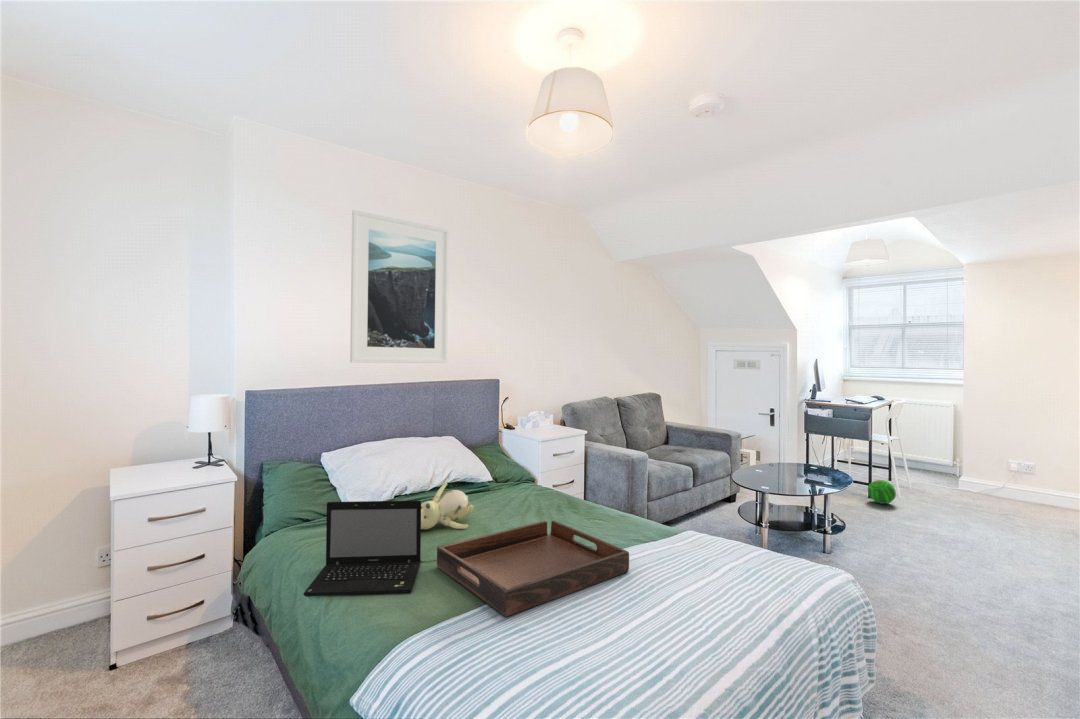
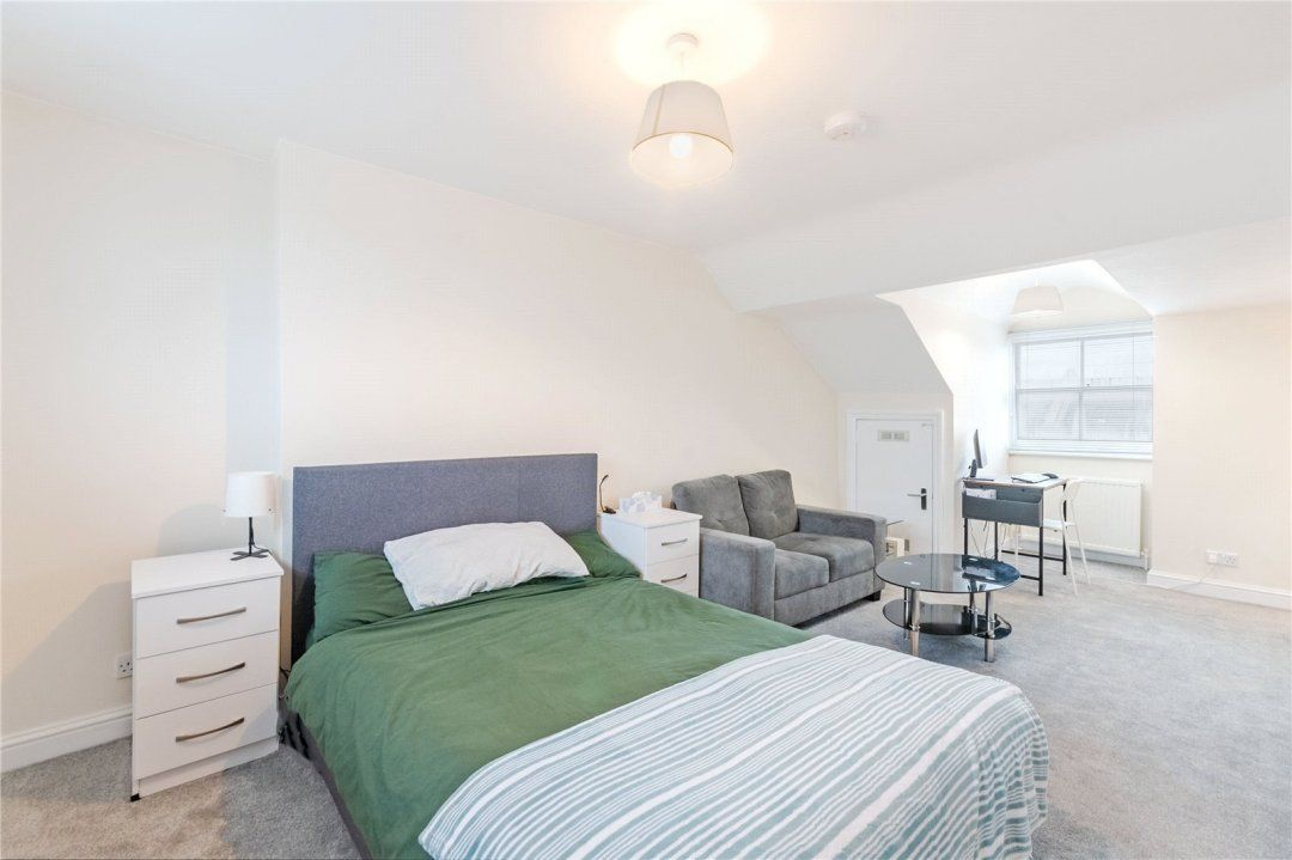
- teddy bear [421,482,474,530]
- ball [867,479,897,505]
- laptop [302,499,422,598]
- serving tray [436,520,630,618]
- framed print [349,209,450,364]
